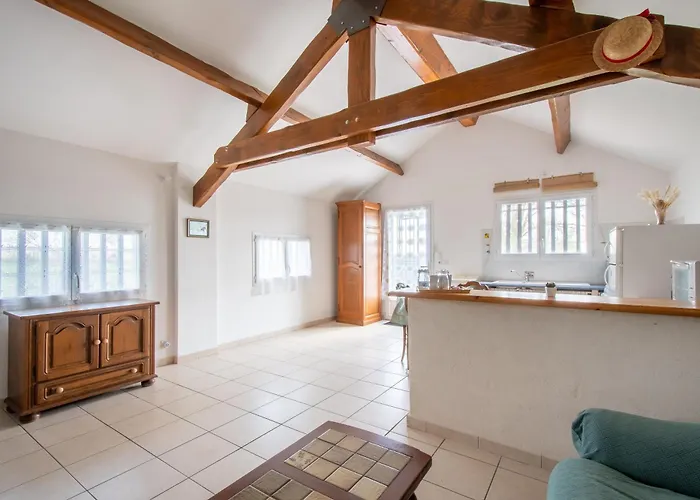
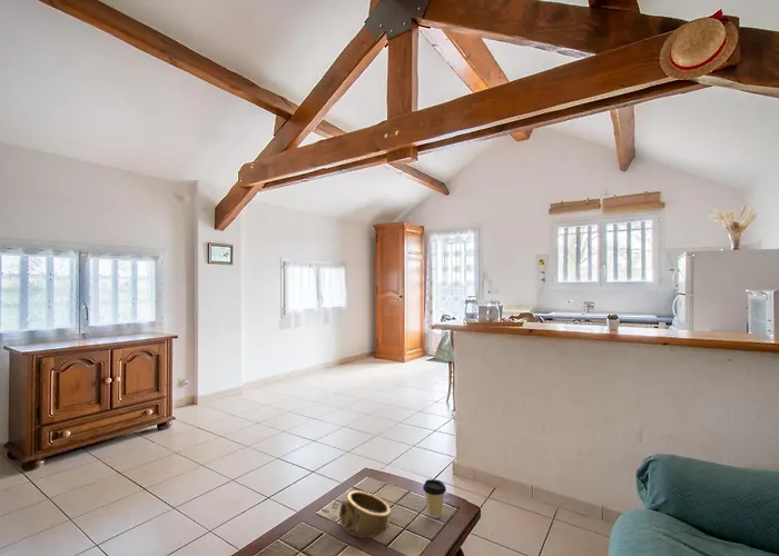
+ coffee cup [422,478,447,519]
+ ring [338,489,392,539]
